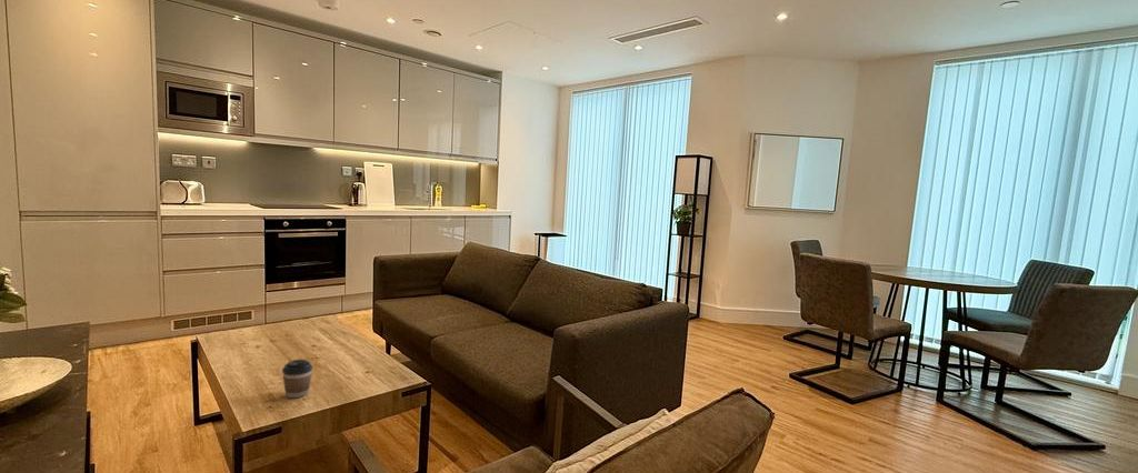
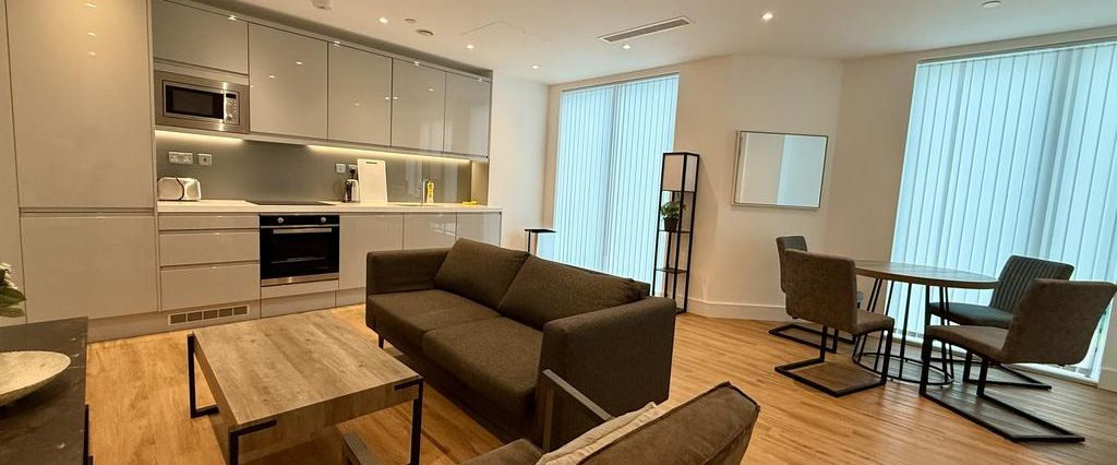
- coffee cup [281,359,313,399]
